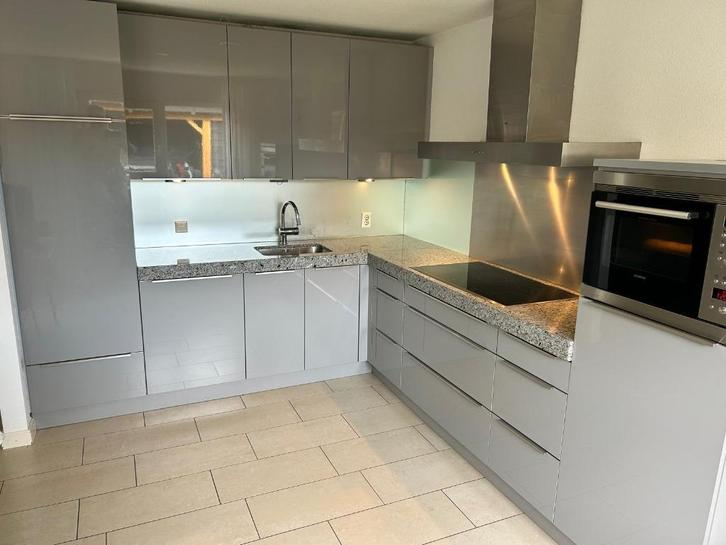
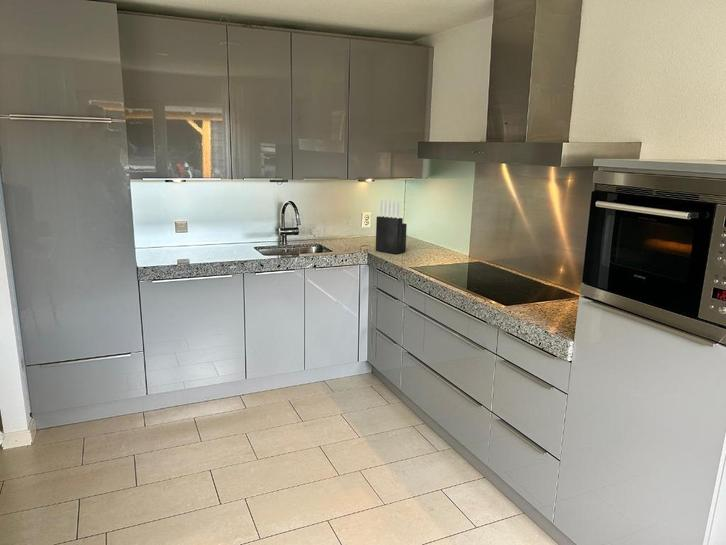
+ knife block [375,198,408,255]
